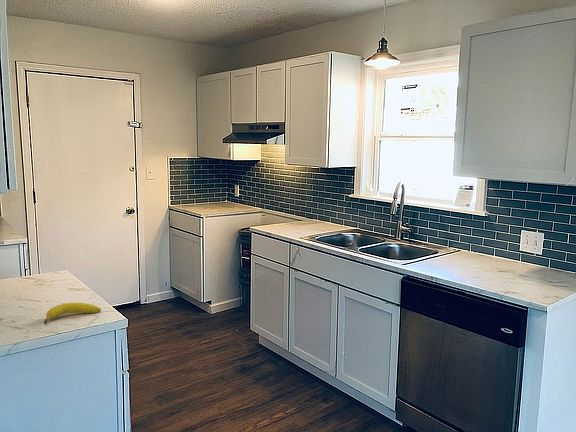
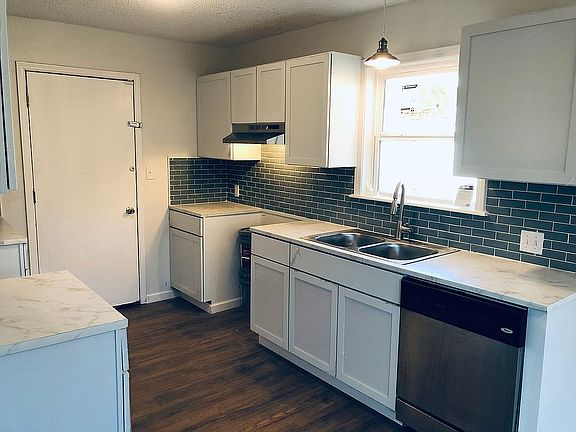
- fruit [43,302,102,325]
